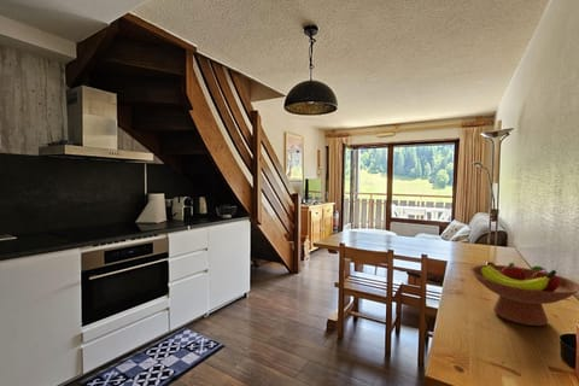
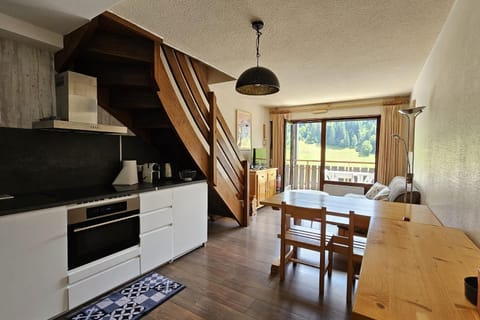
- fruit bowl [469,262,579,327]
